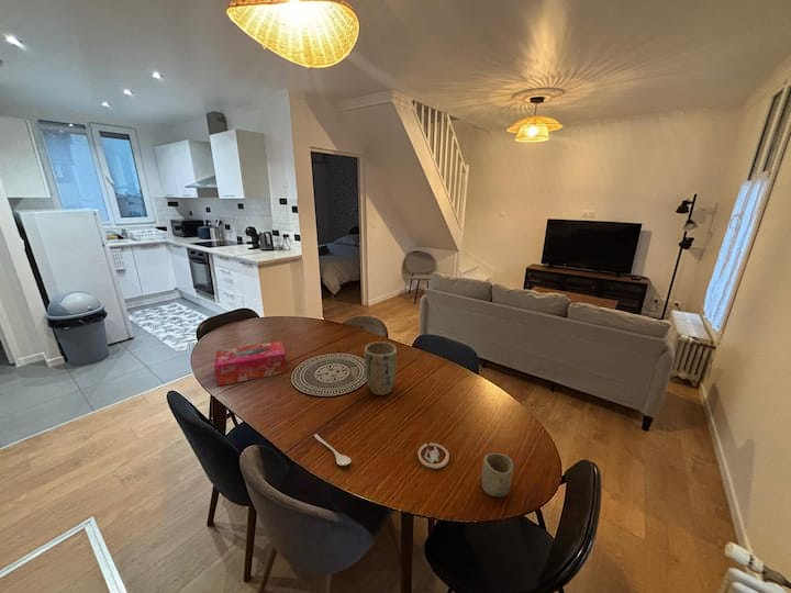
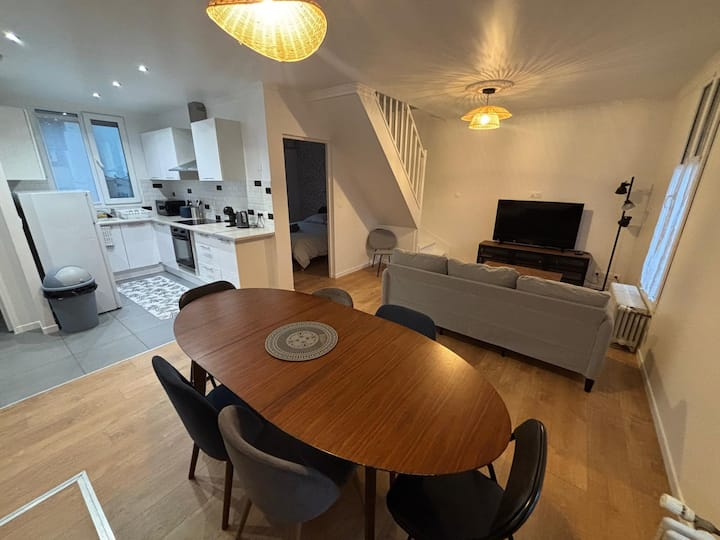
- plant pot [364,340,398,396]
- tissue box [213,339,288,388]
- spoon [313,433,352,467]
- coaster [417,443,450,470]
- cup [481,452,514,499]
